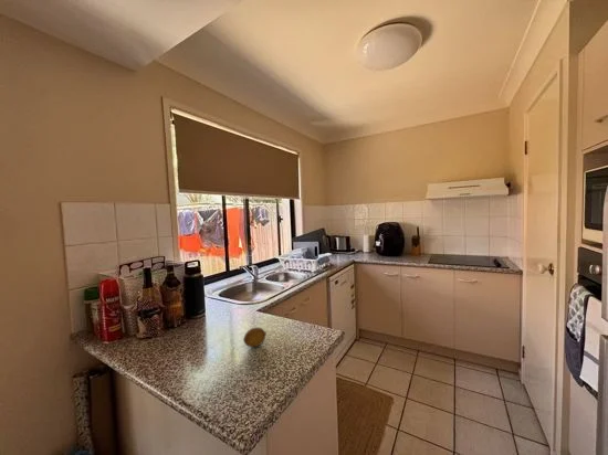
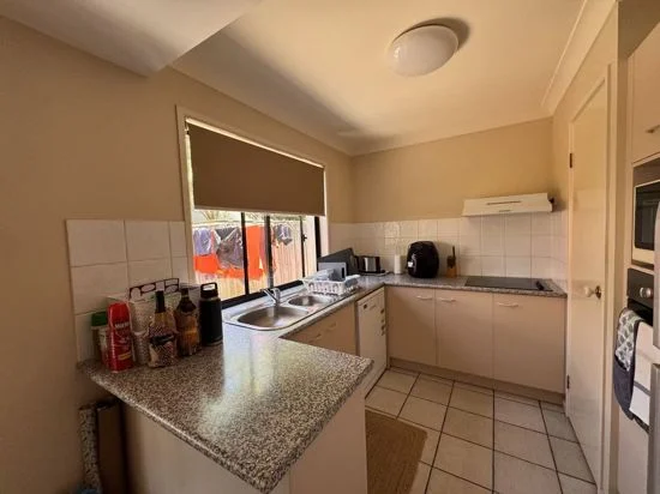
- fruit [242,327,268,348]
